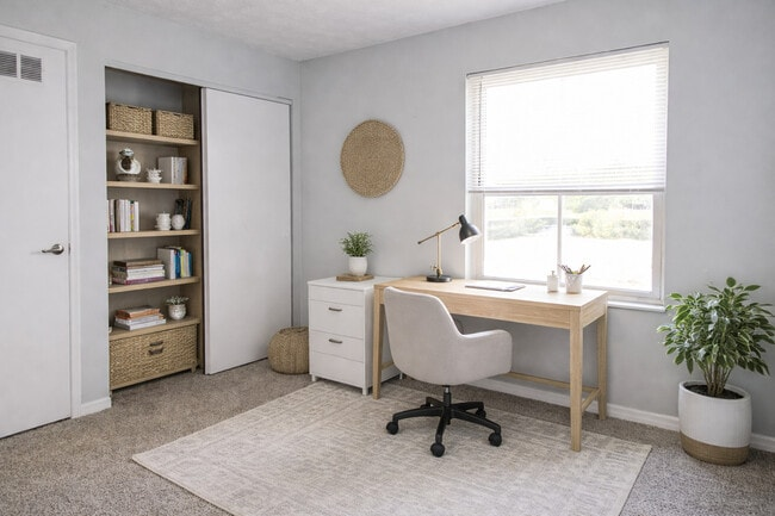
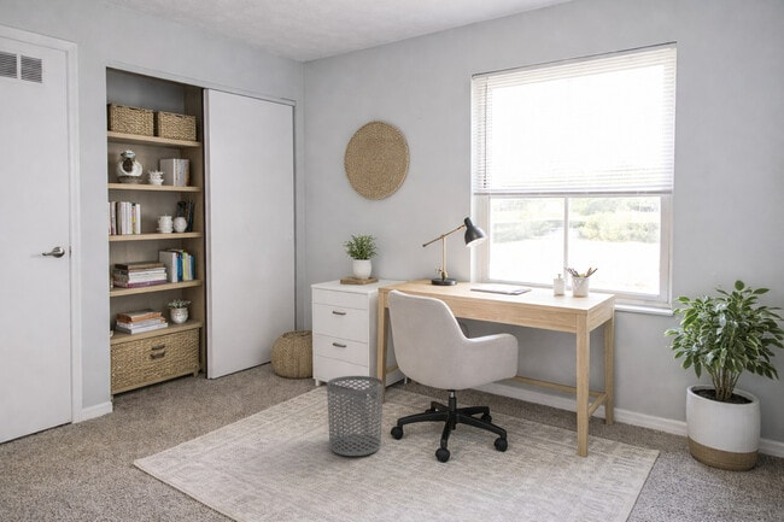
+ waste bin [326,375,385,457]
